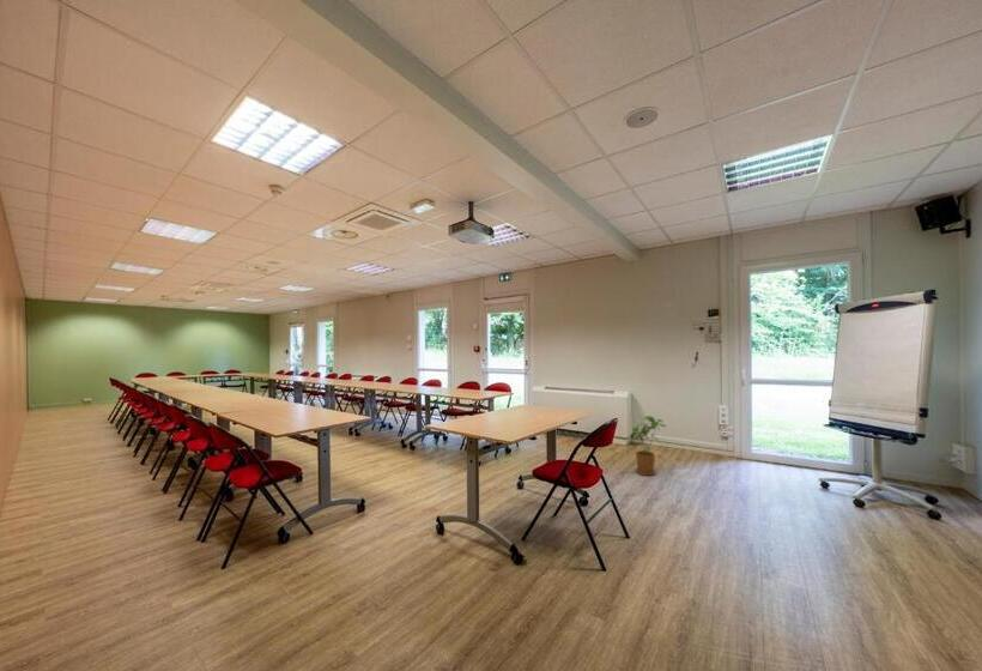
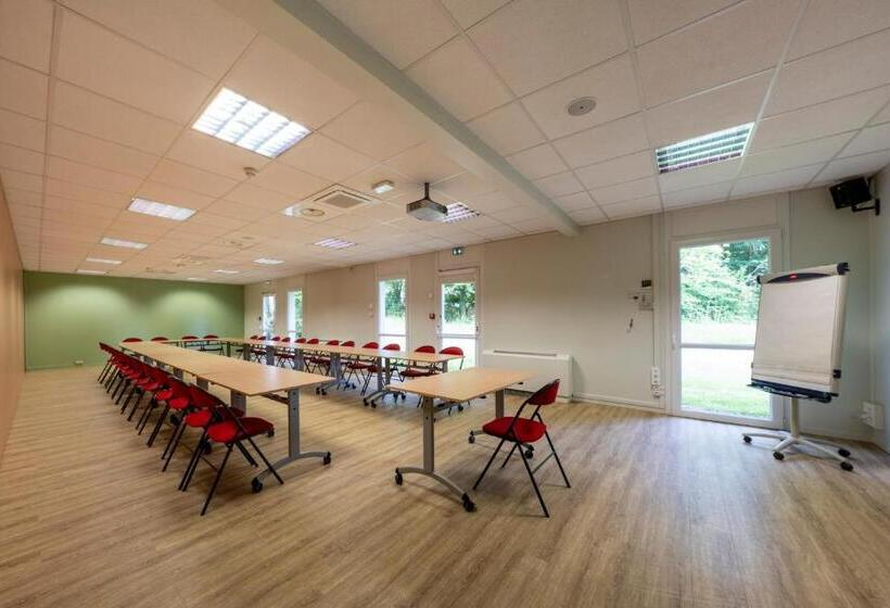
- house plant [630,415,667,477]
